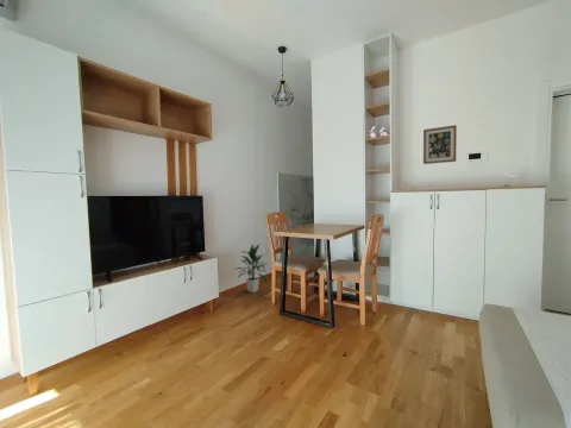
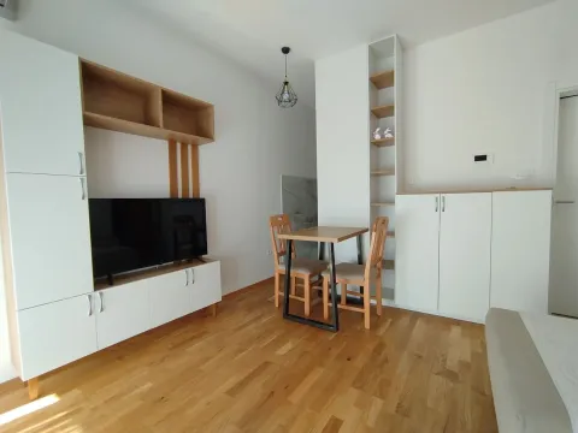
- wall art [422,124,458,165]
- indoor plant [233,241,268,294]
